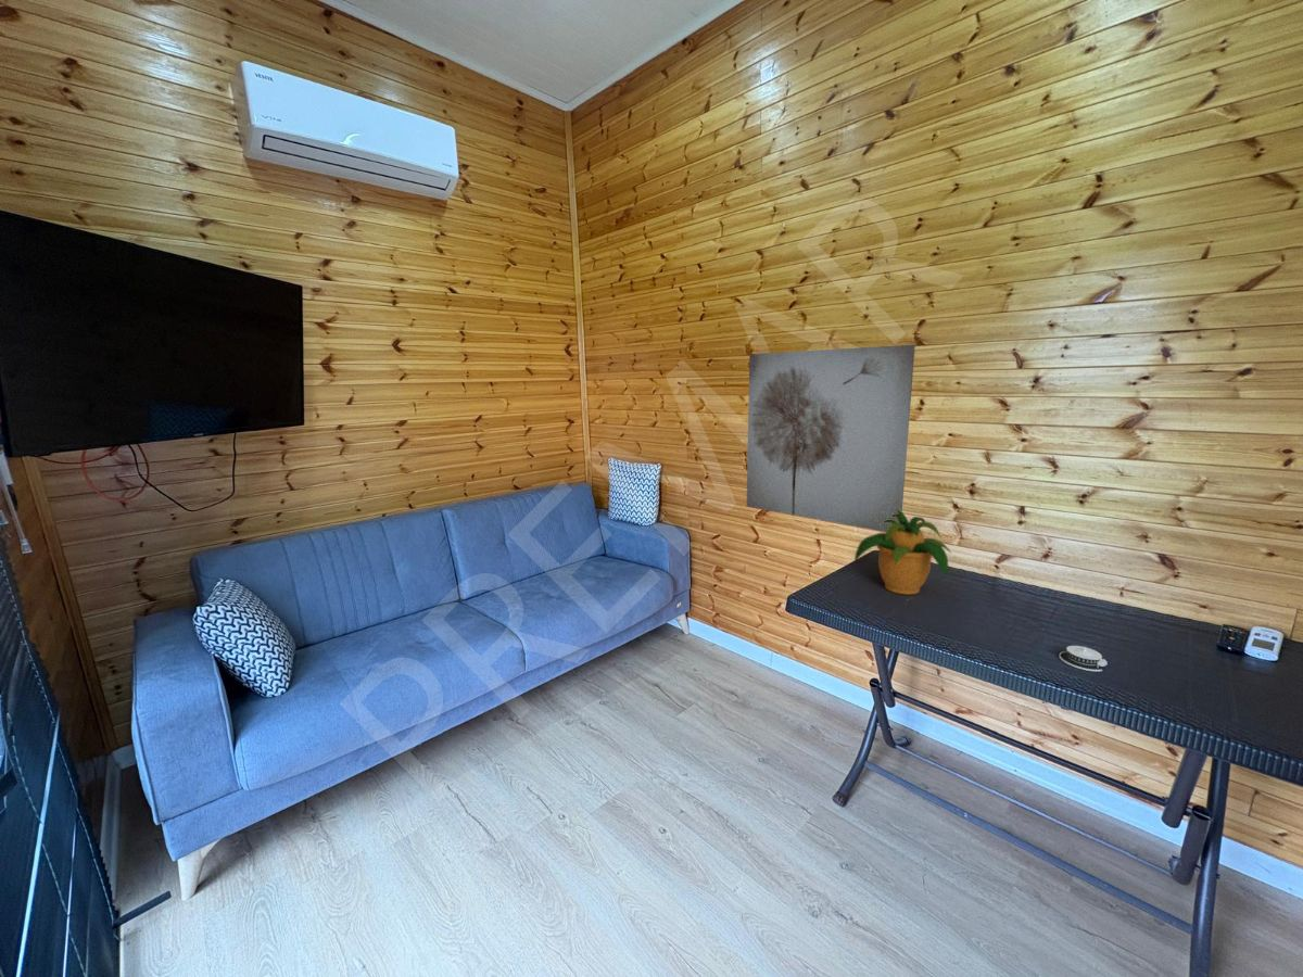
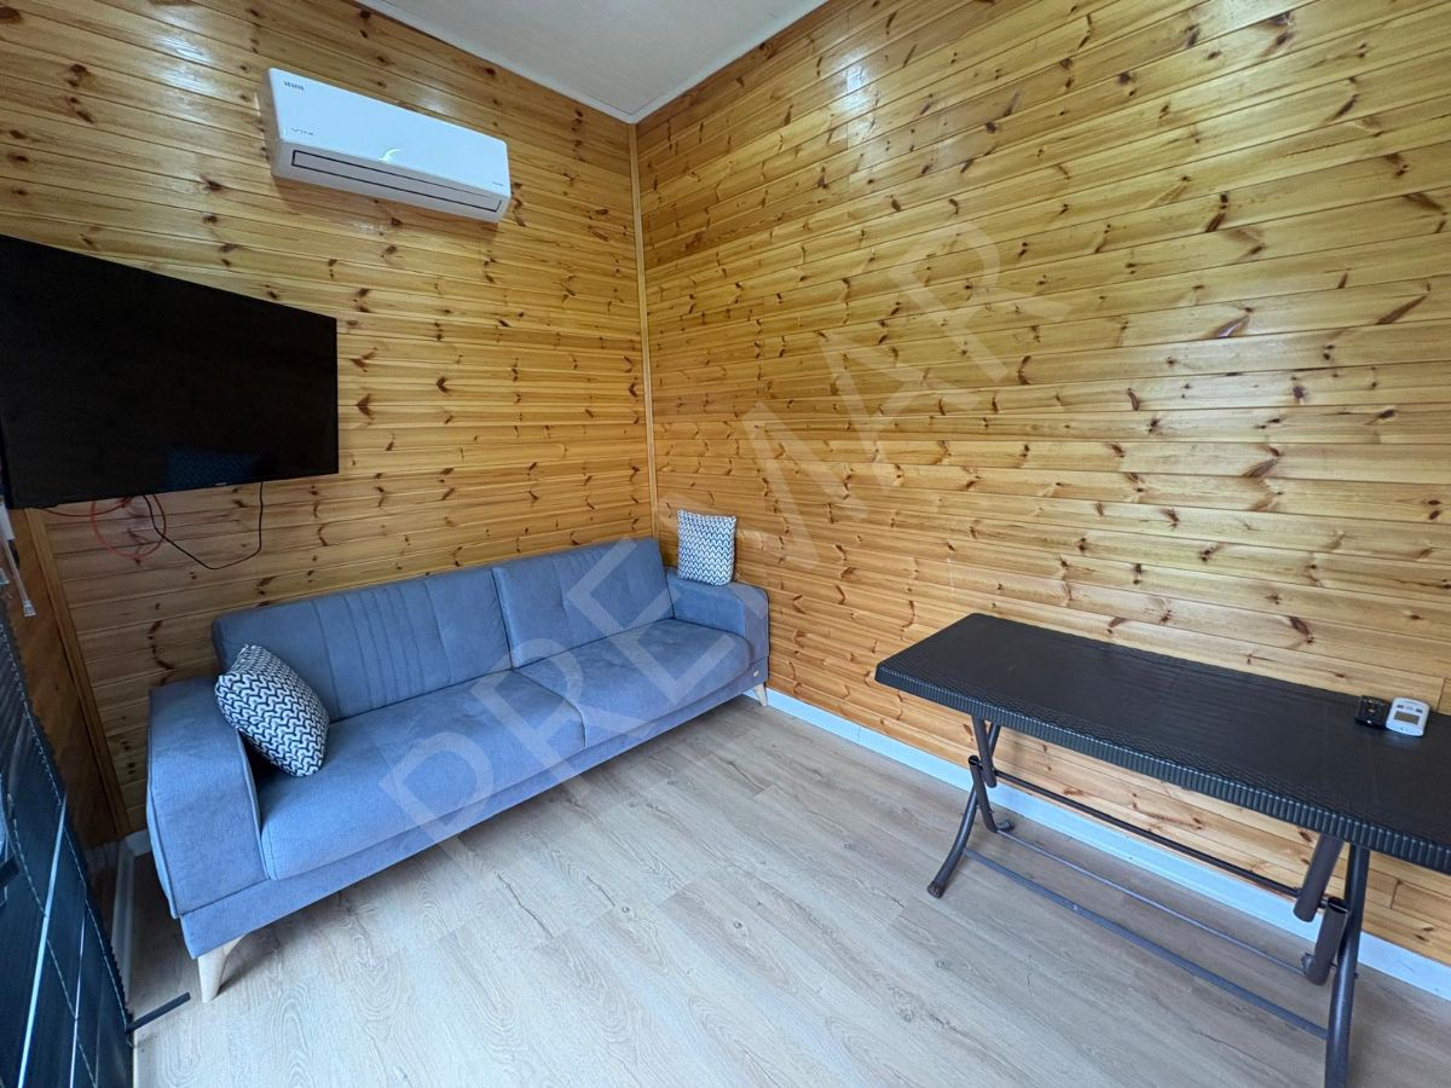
- potted plant [853,508,952,595]
- wall art [746,344,916,533]
- architectural model [1059,645,1109,672]
